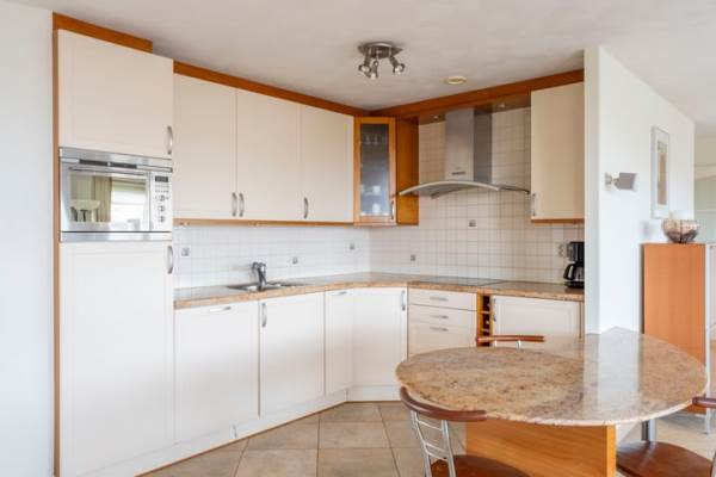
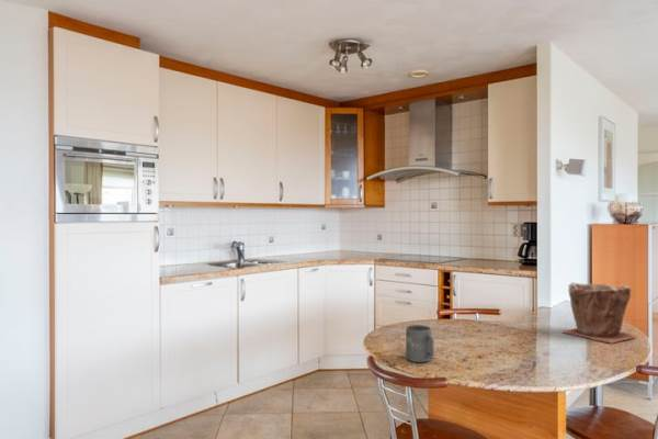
+ plant pot [561,281,638,345]
+ mug [405,324,435,363]
